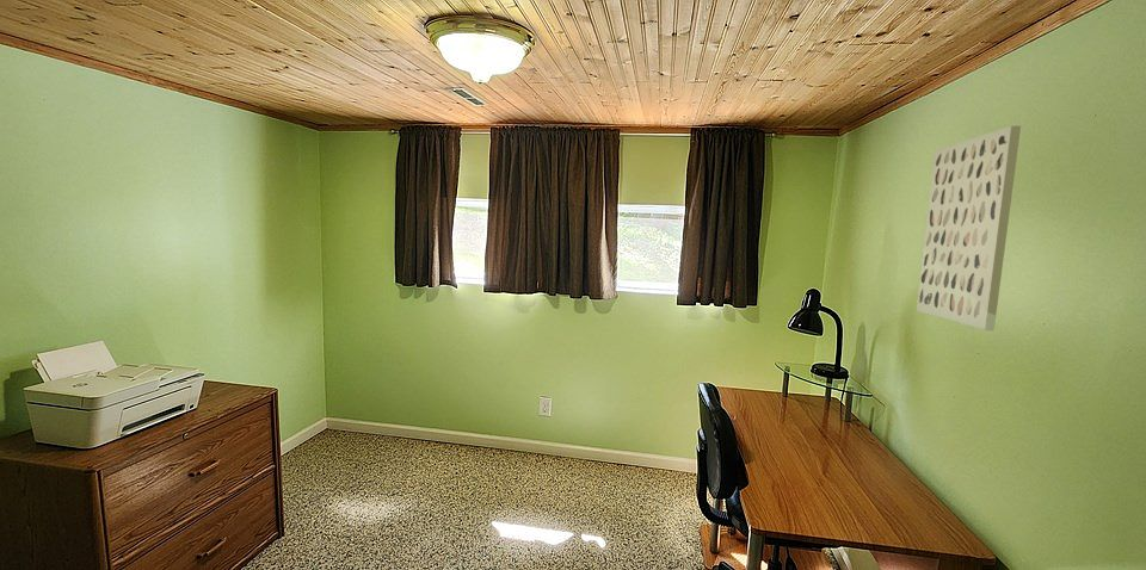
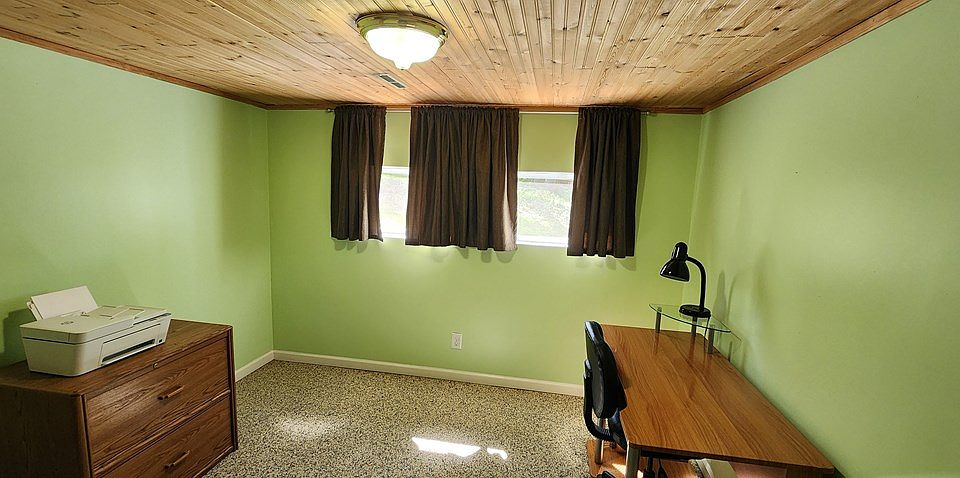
- wall art [916,125,1022,332]
